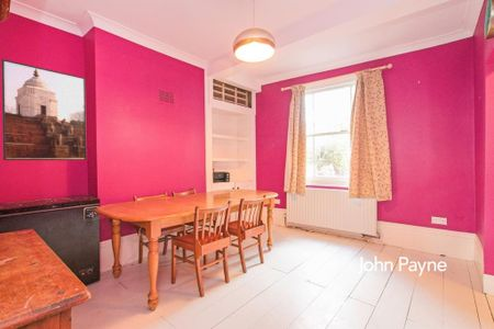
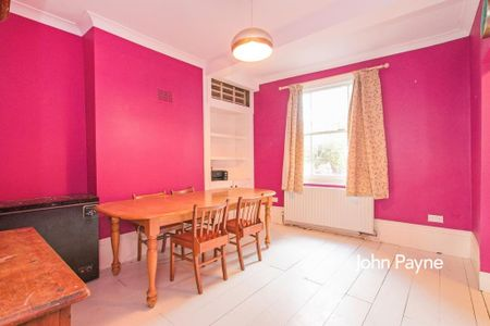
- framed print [0,58,88,161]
